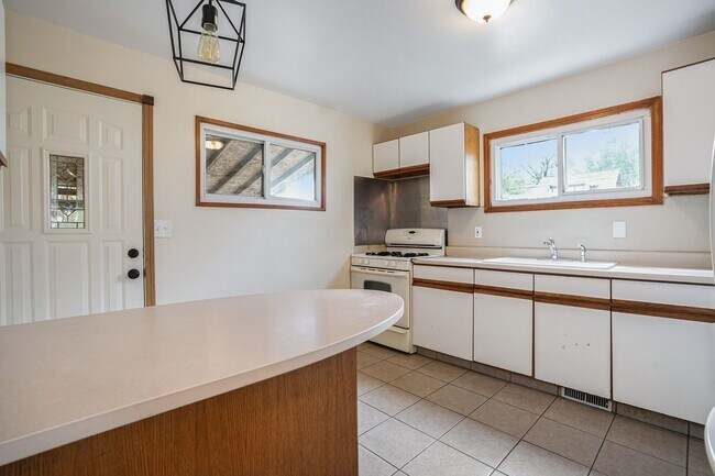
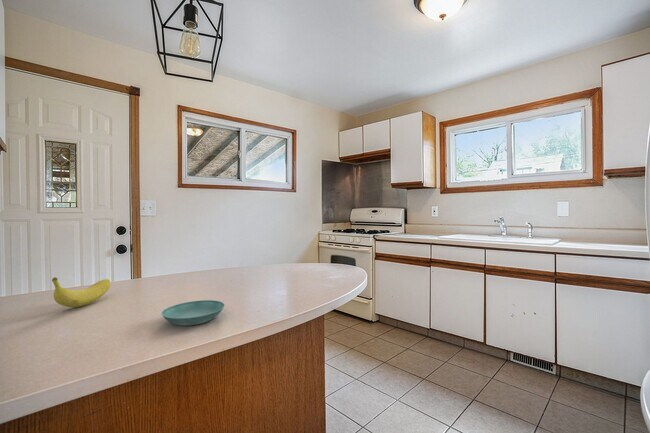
+ saucer [161,299,225,327]
+ fruit [51,276,111,308]
